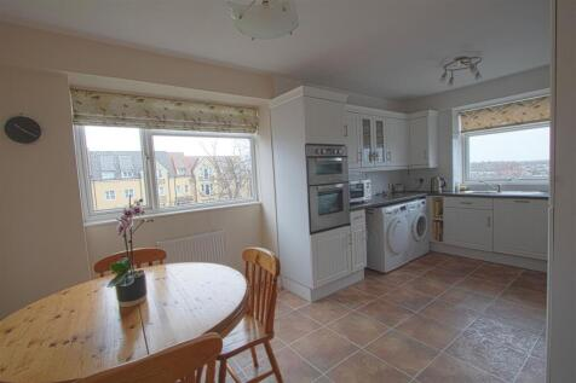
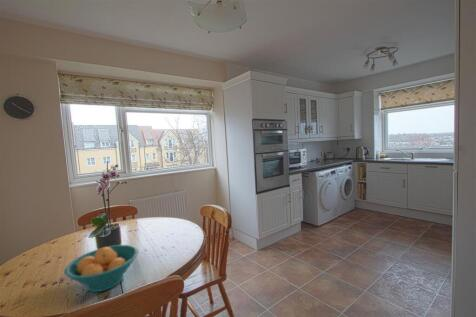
+ fruit bowl [63,244,139,293]
